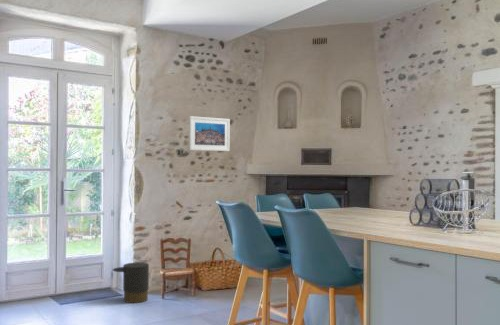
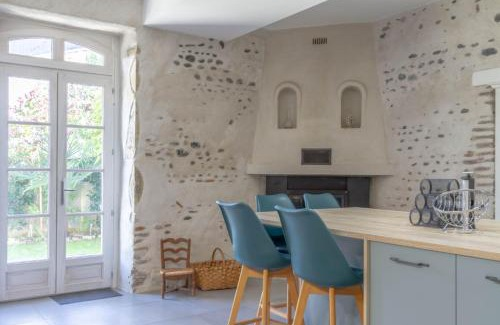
- trash can [112,261,150,304]
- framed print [188,115,231,152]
